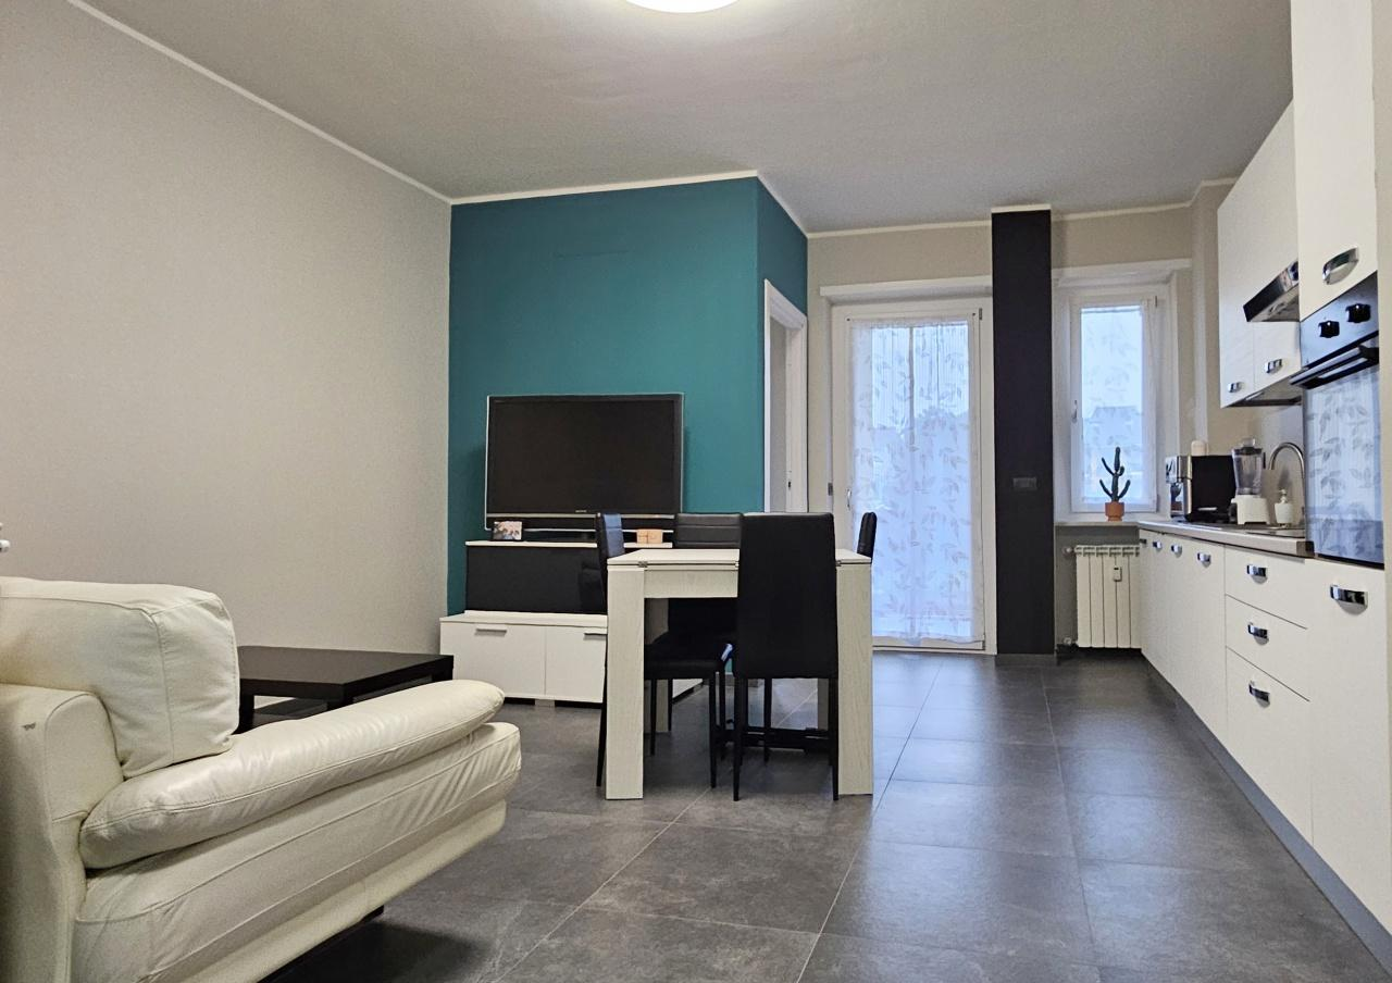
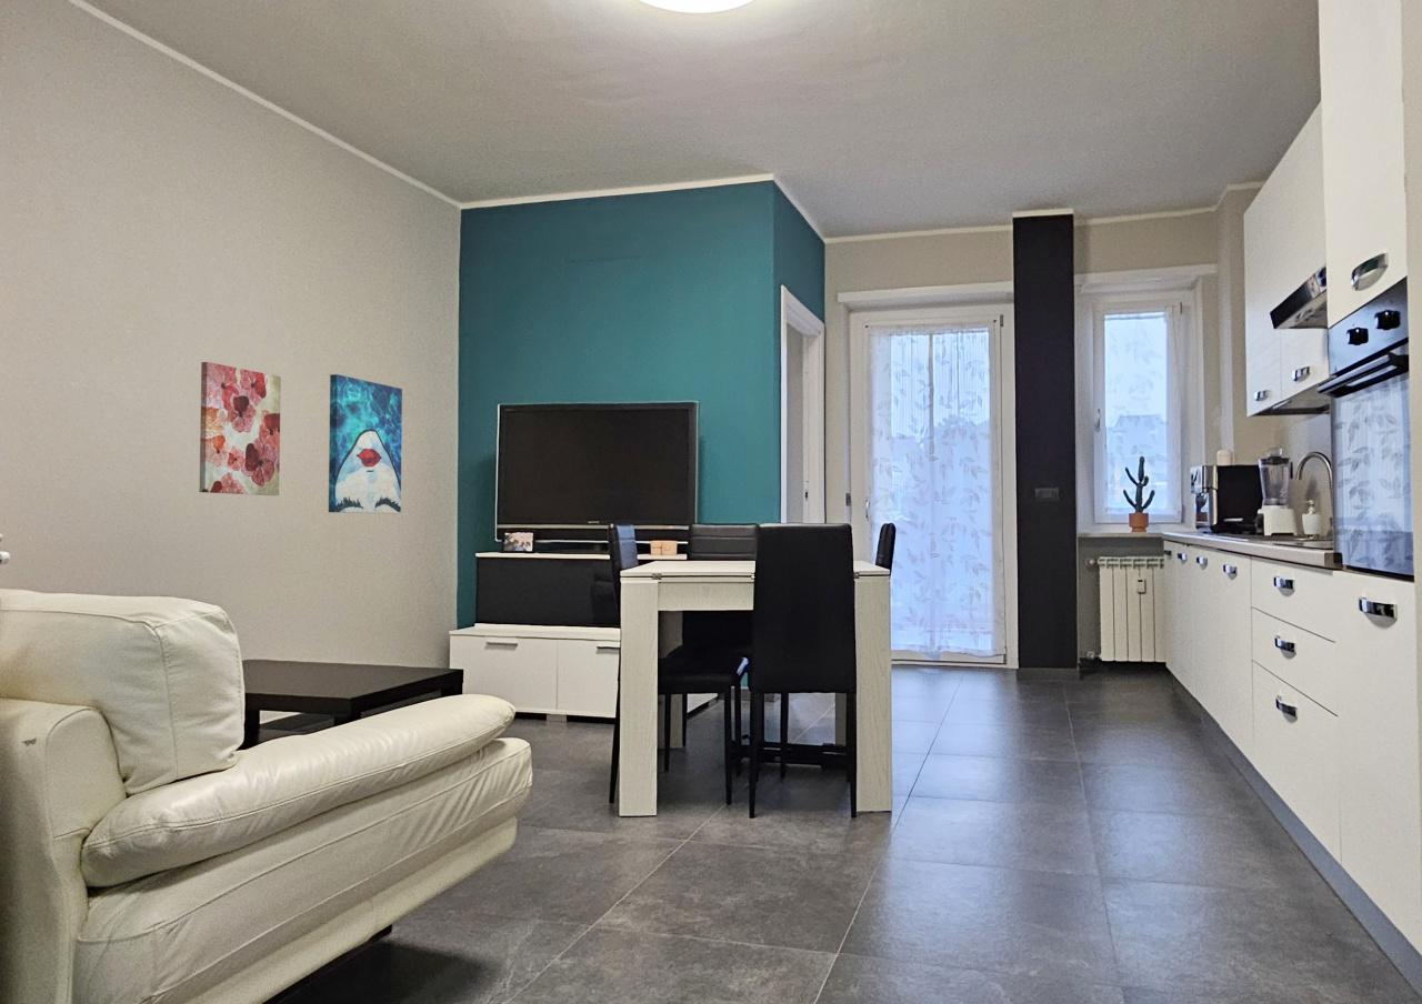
+ wall art [328,373,403,515]
+ wall art [199,361,282,496]
